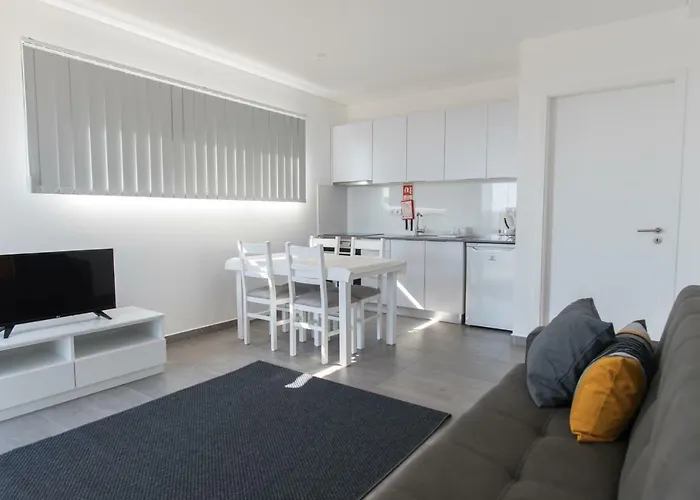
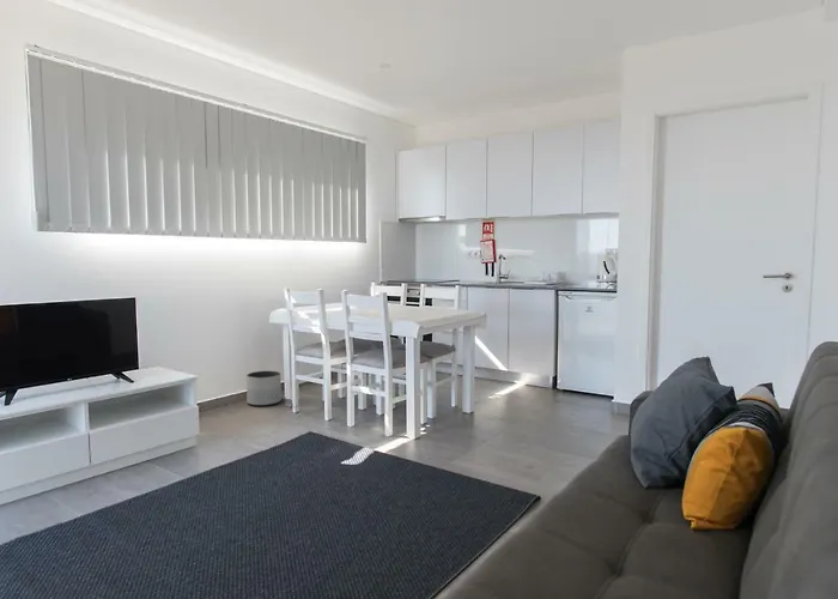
+ planter [245,370,283,407]
